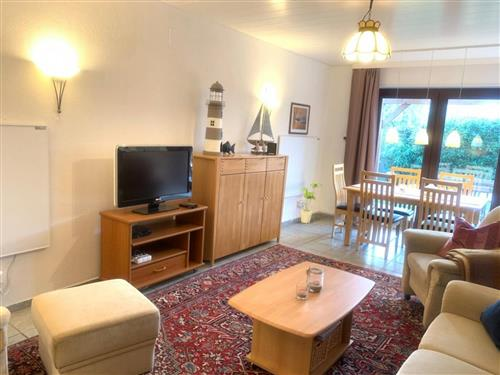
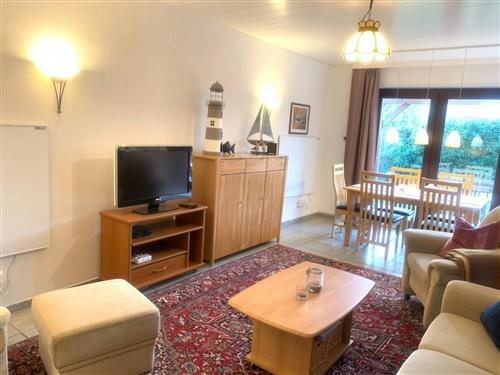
- house plant [299,179,324,224]
